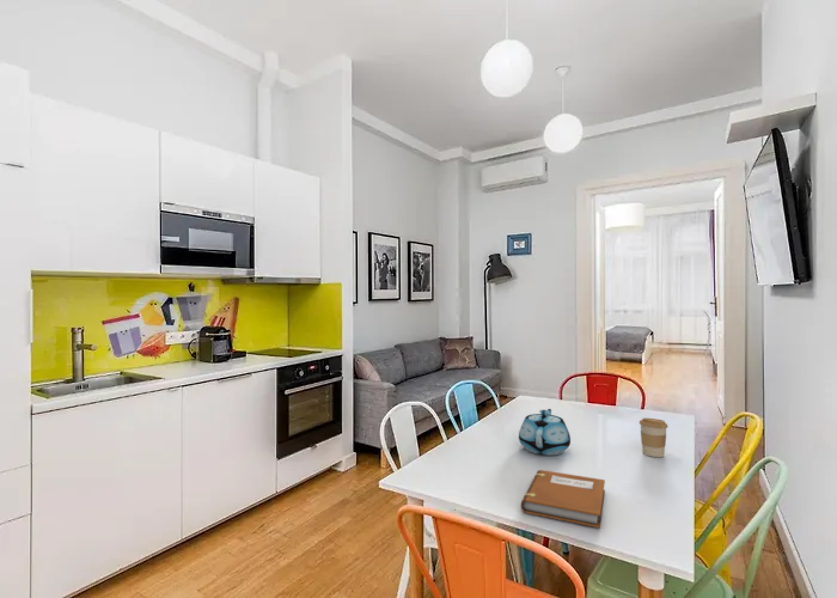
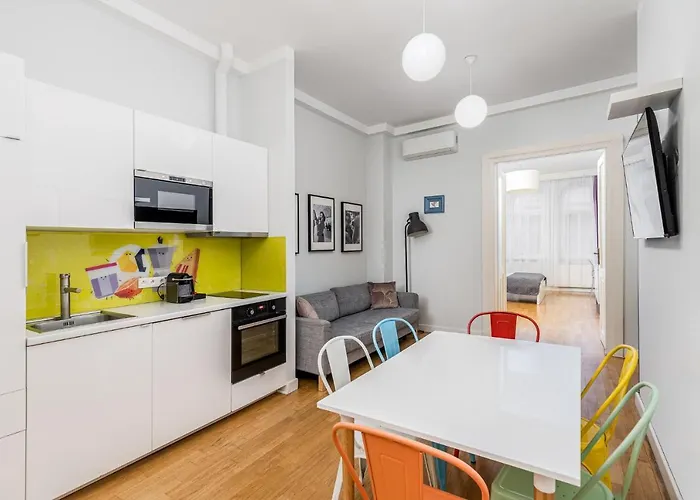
- notebook [520,469,606,529]
- teapot [518,408,572,456]
- coffee cup [639,417,668,458]
